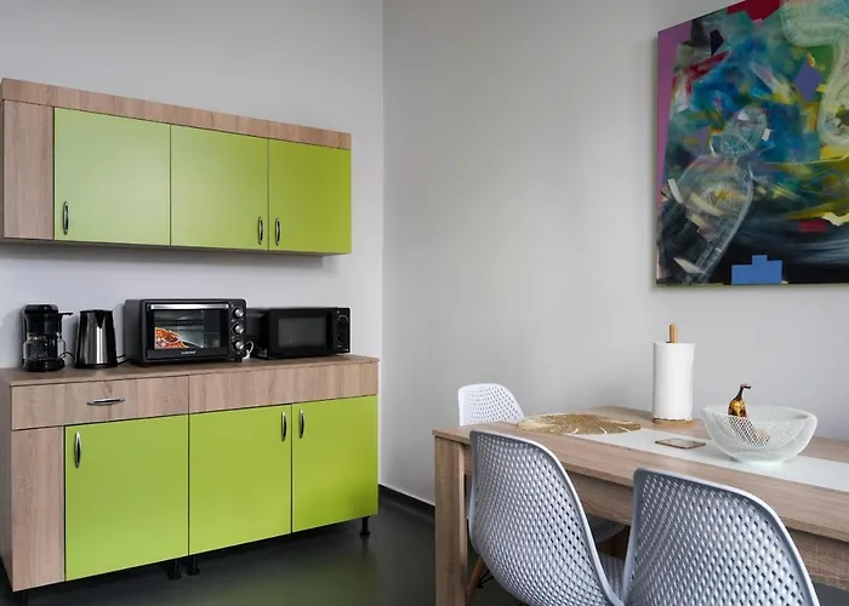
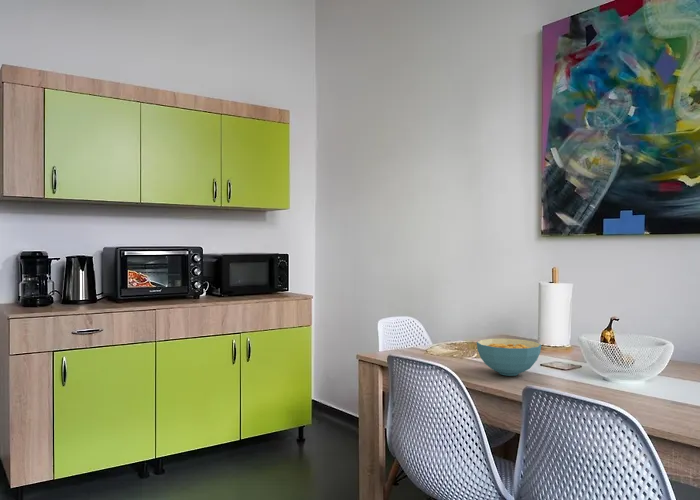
+ cereal bowl [476,338,542,377]
